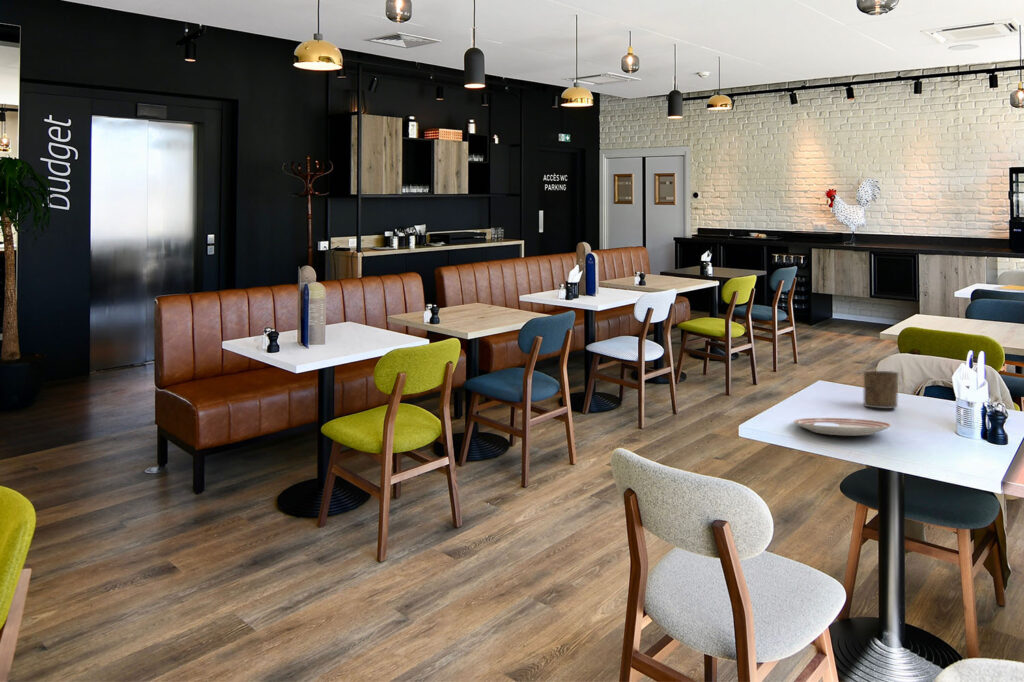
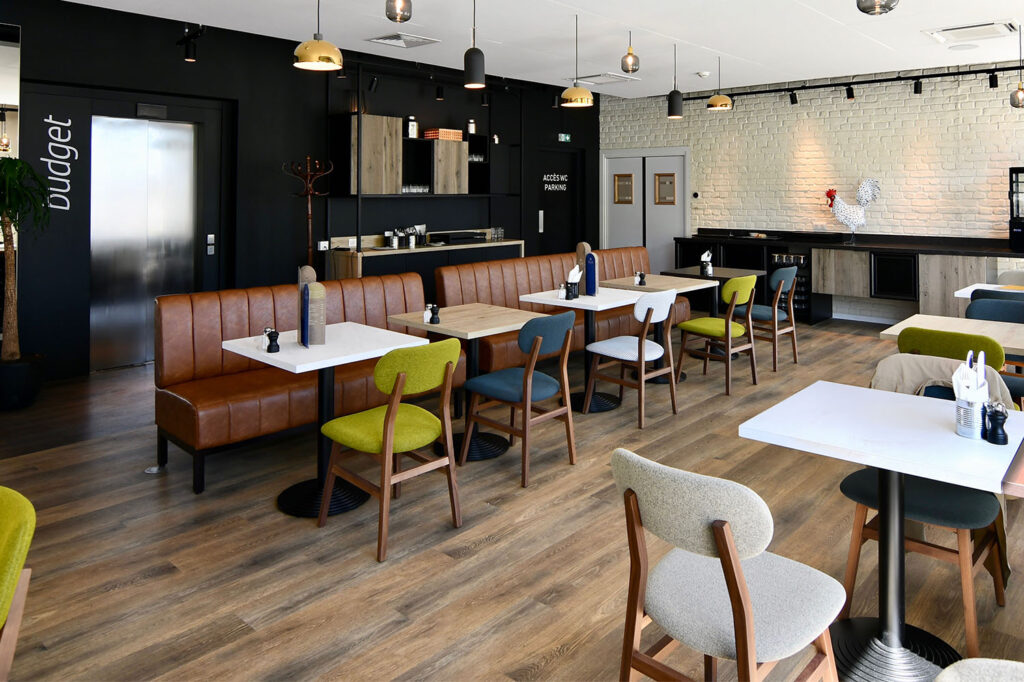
- dinner plate [793,417,893,436]
- cup [862,370,900,410]
